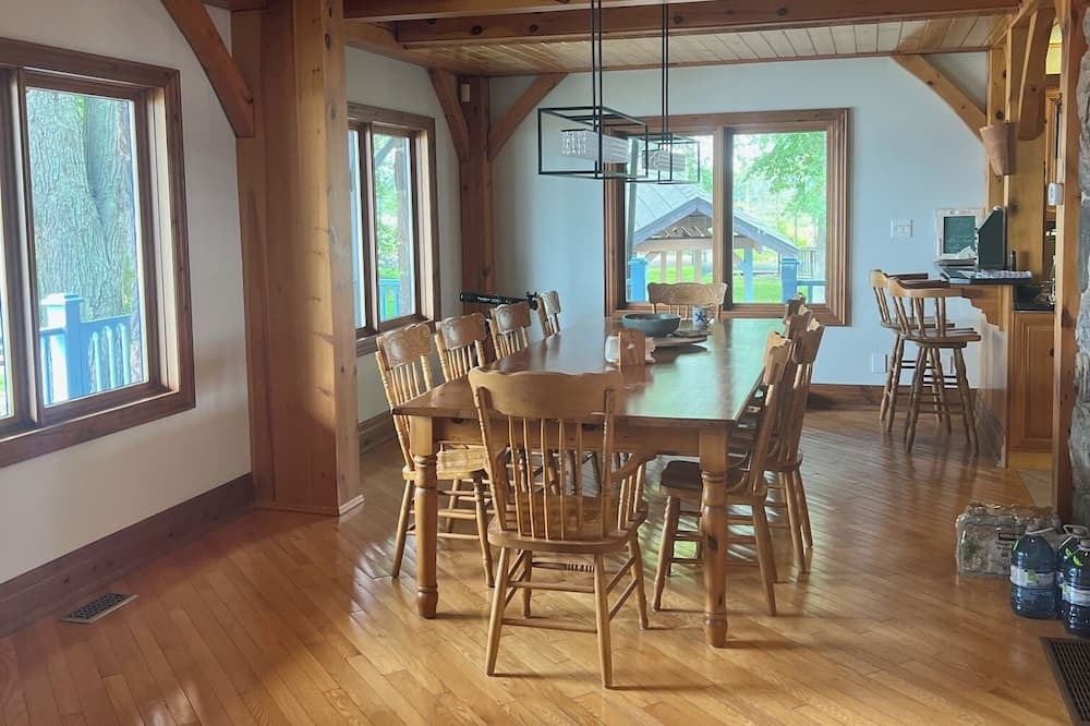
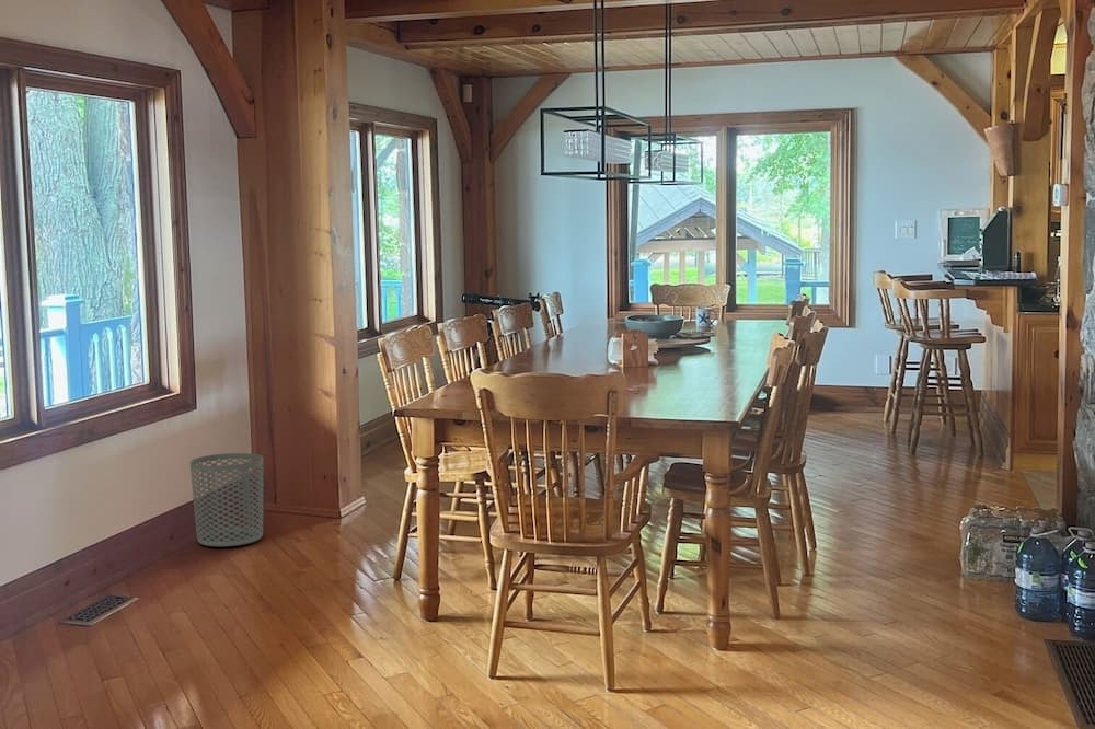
+ waste bin [189,452,264,547]
